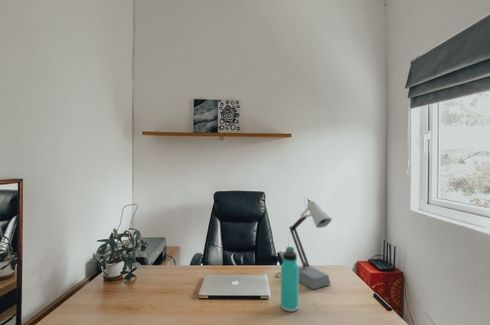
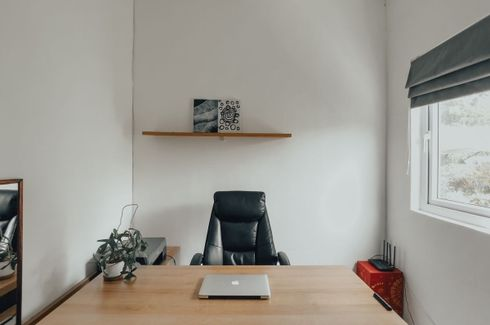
- desk lamp [274,196,333,290]
- thermos bottle [280,246,300,313]
